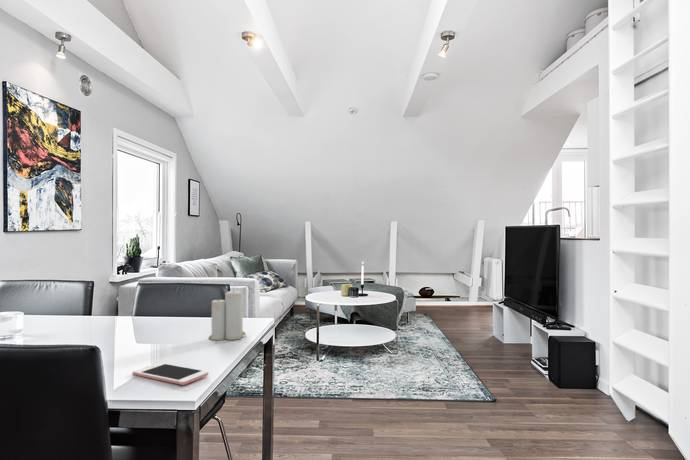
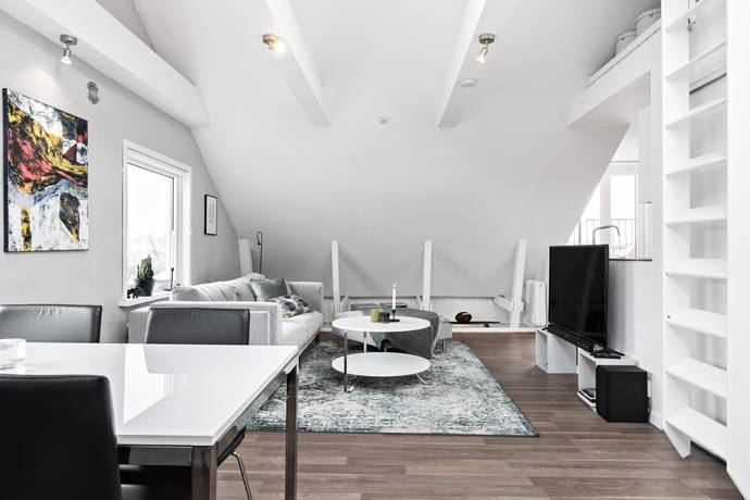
- cell phone [132,362,209,386]
- candle [208,286,247,341]
